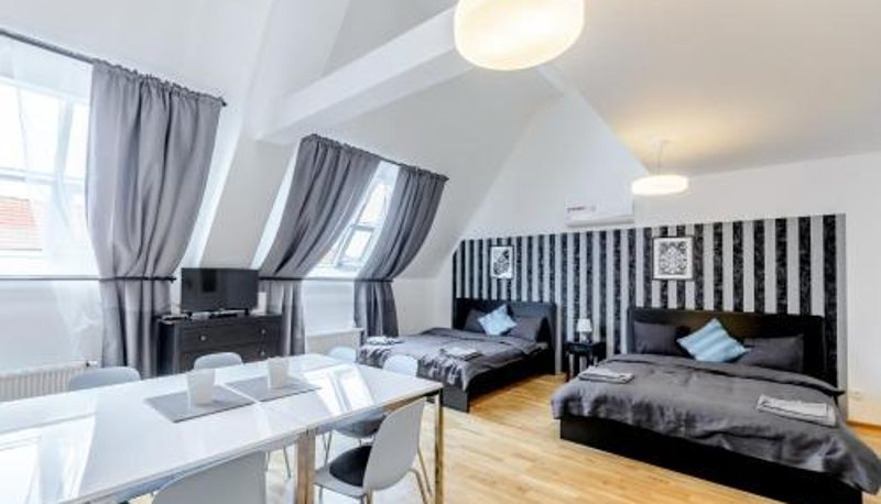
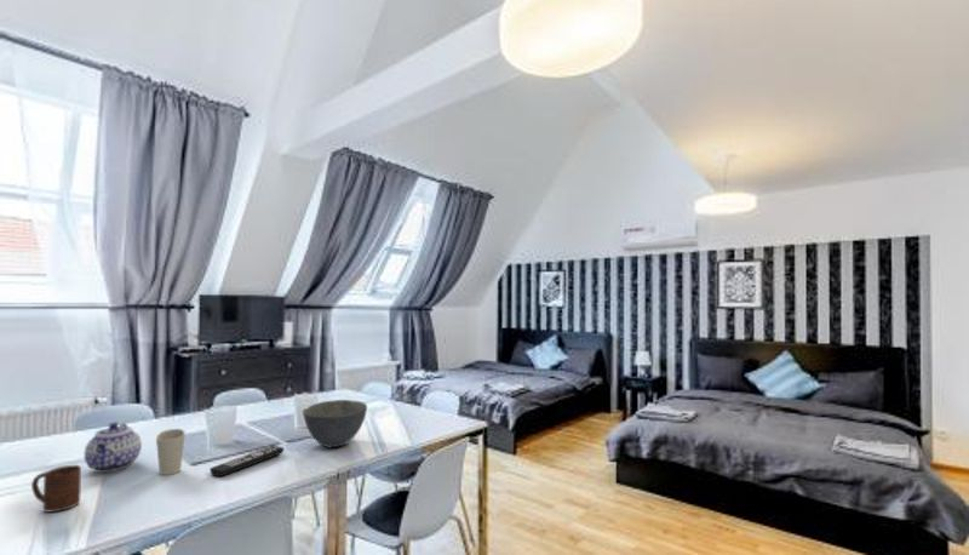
+ cup [30,464,82,514]
+ teapot [84,422,143,474]
+ cup [155,428,187,476]
+ bowl [302,399,368,448]
+ remote control [208,445,285,477]
